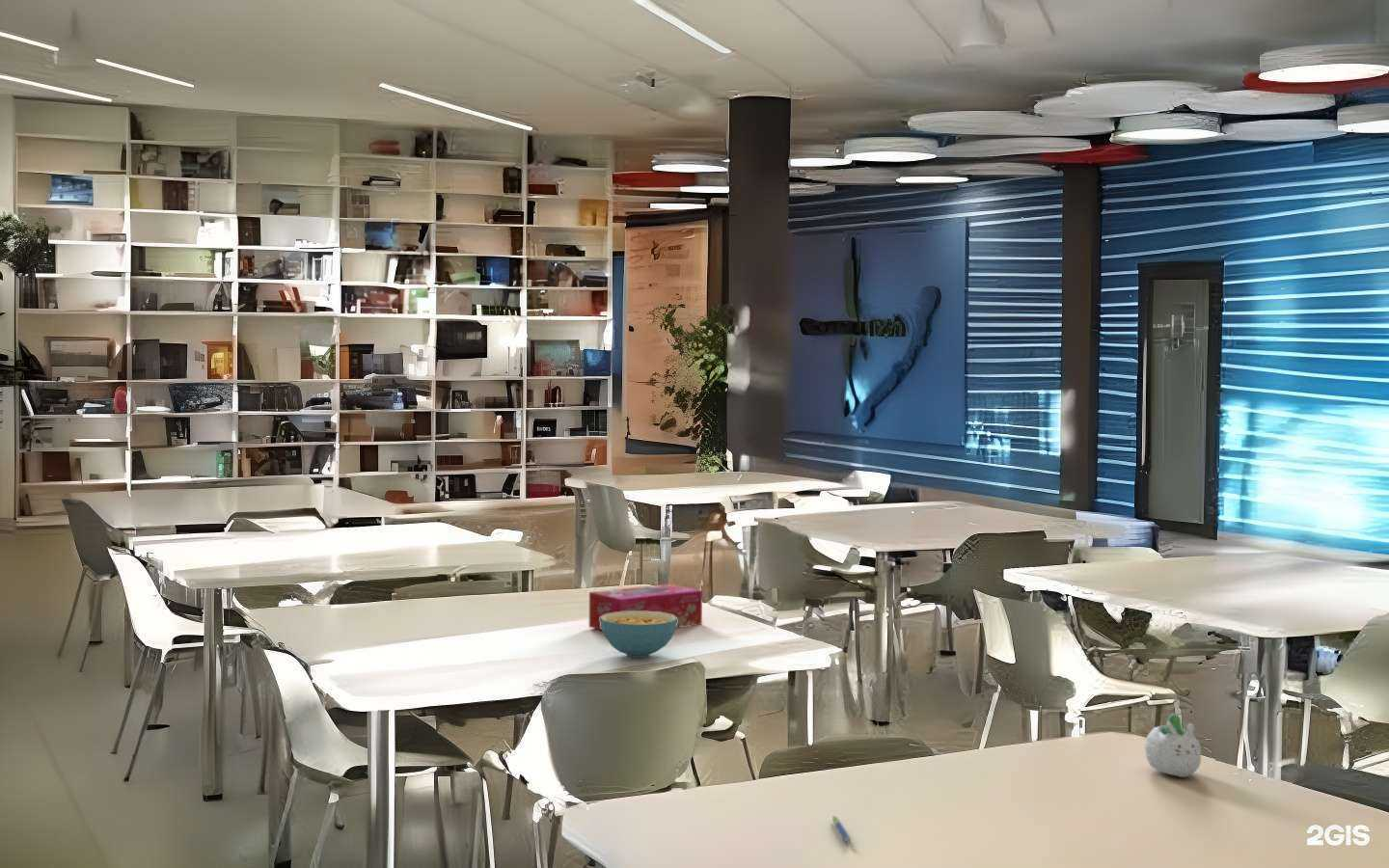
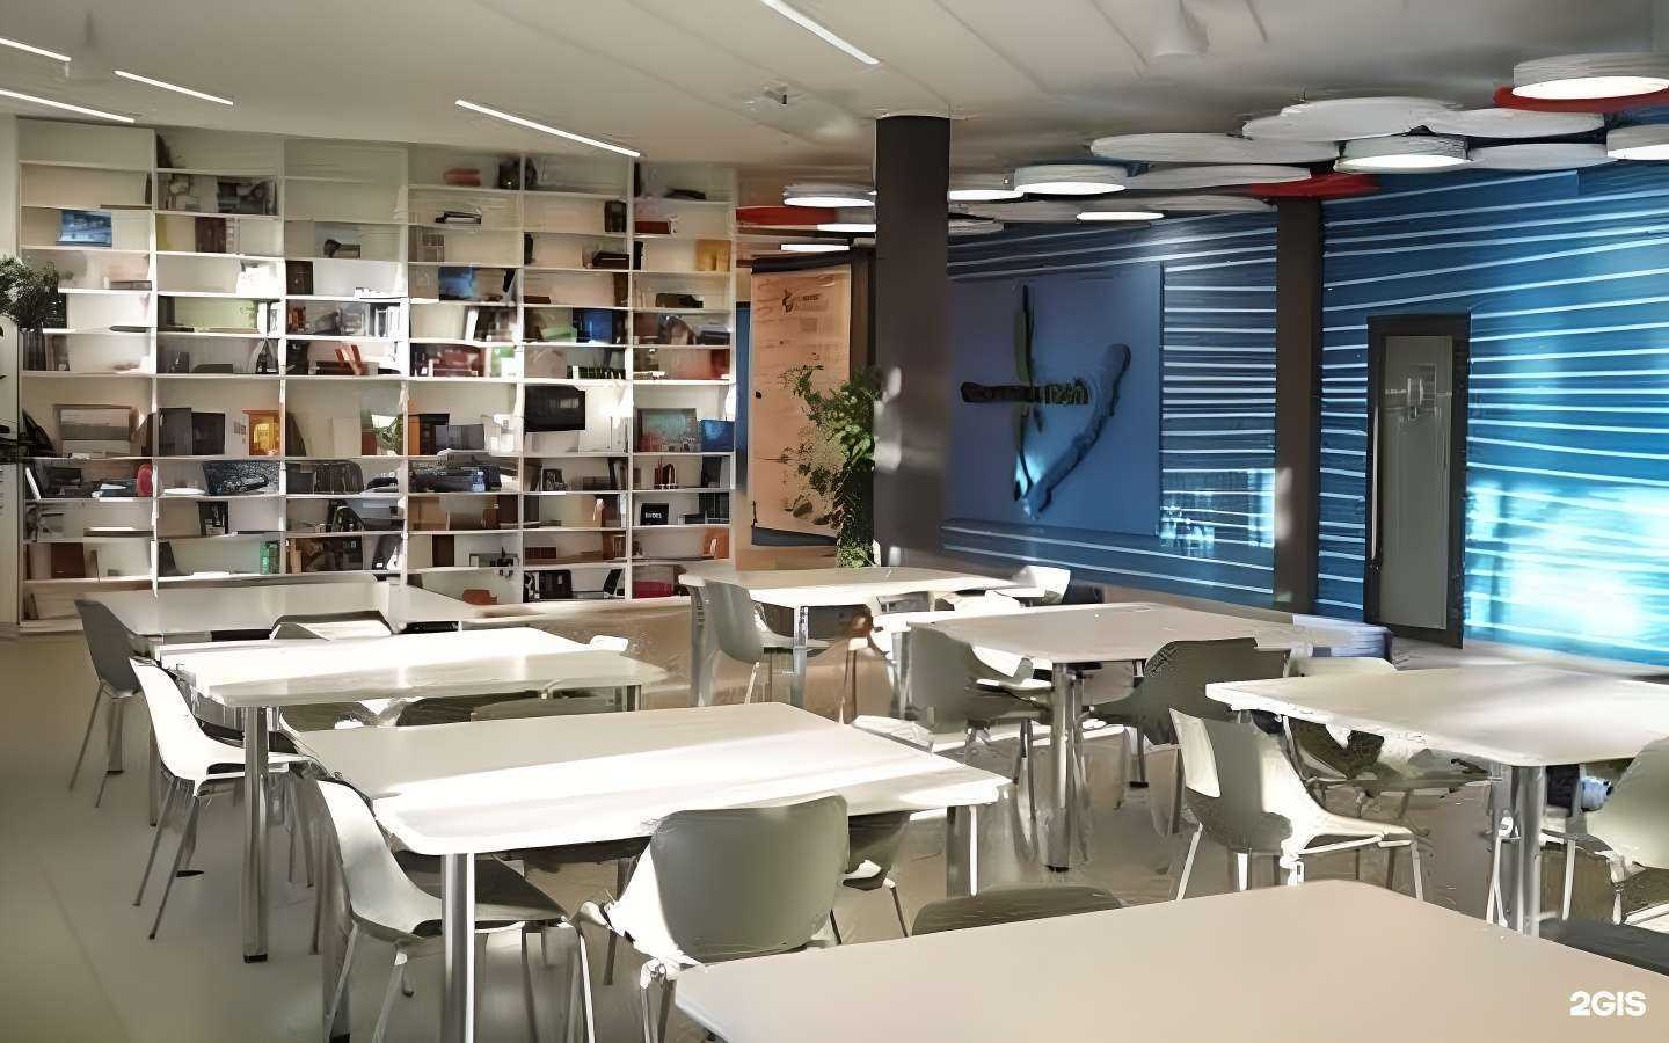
- succulent planter [1144,713,1202,778]
- tissue box [588,583,703,632]
- cereal bowl [600,611,677,659]
- pen [831,815,852,844]
